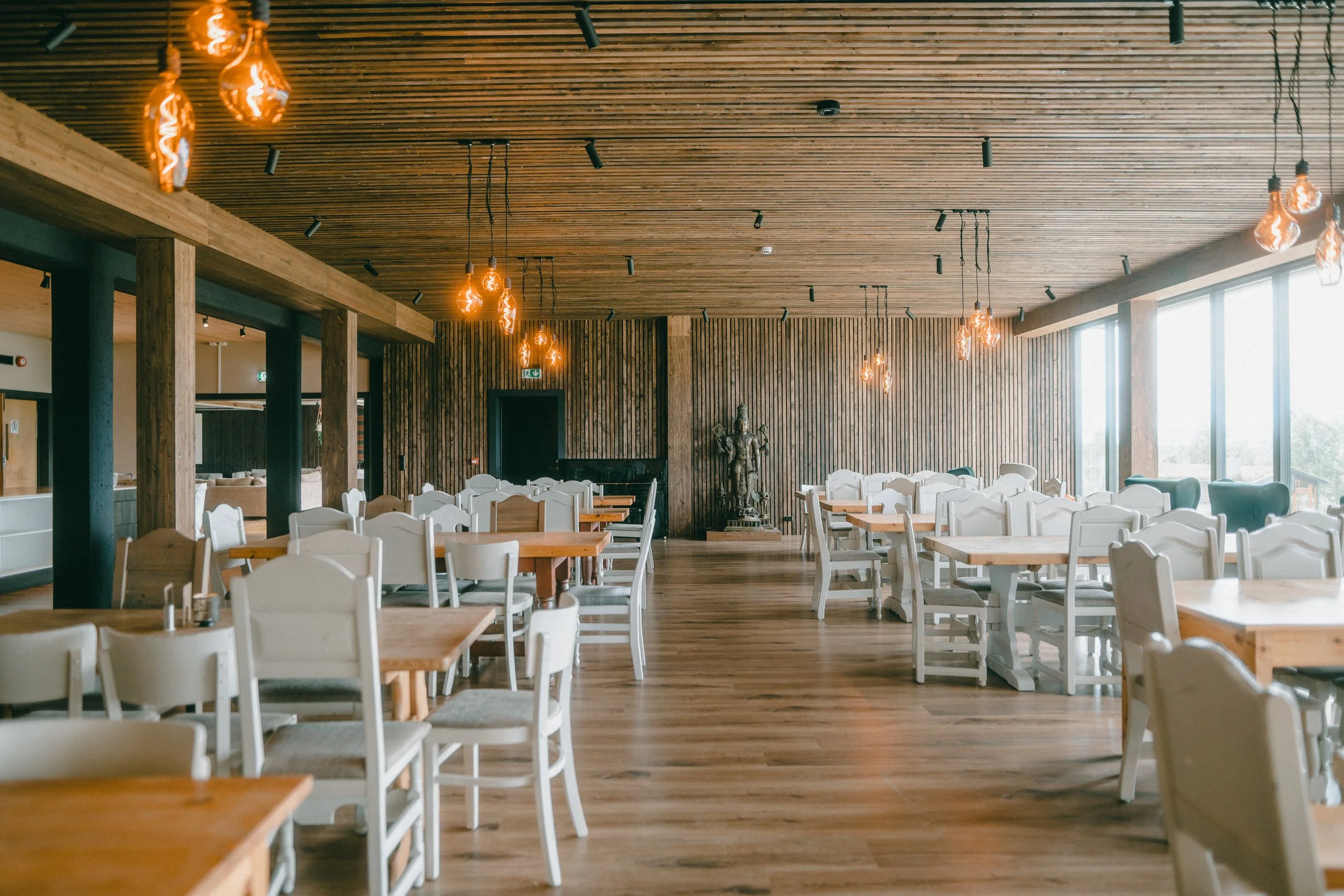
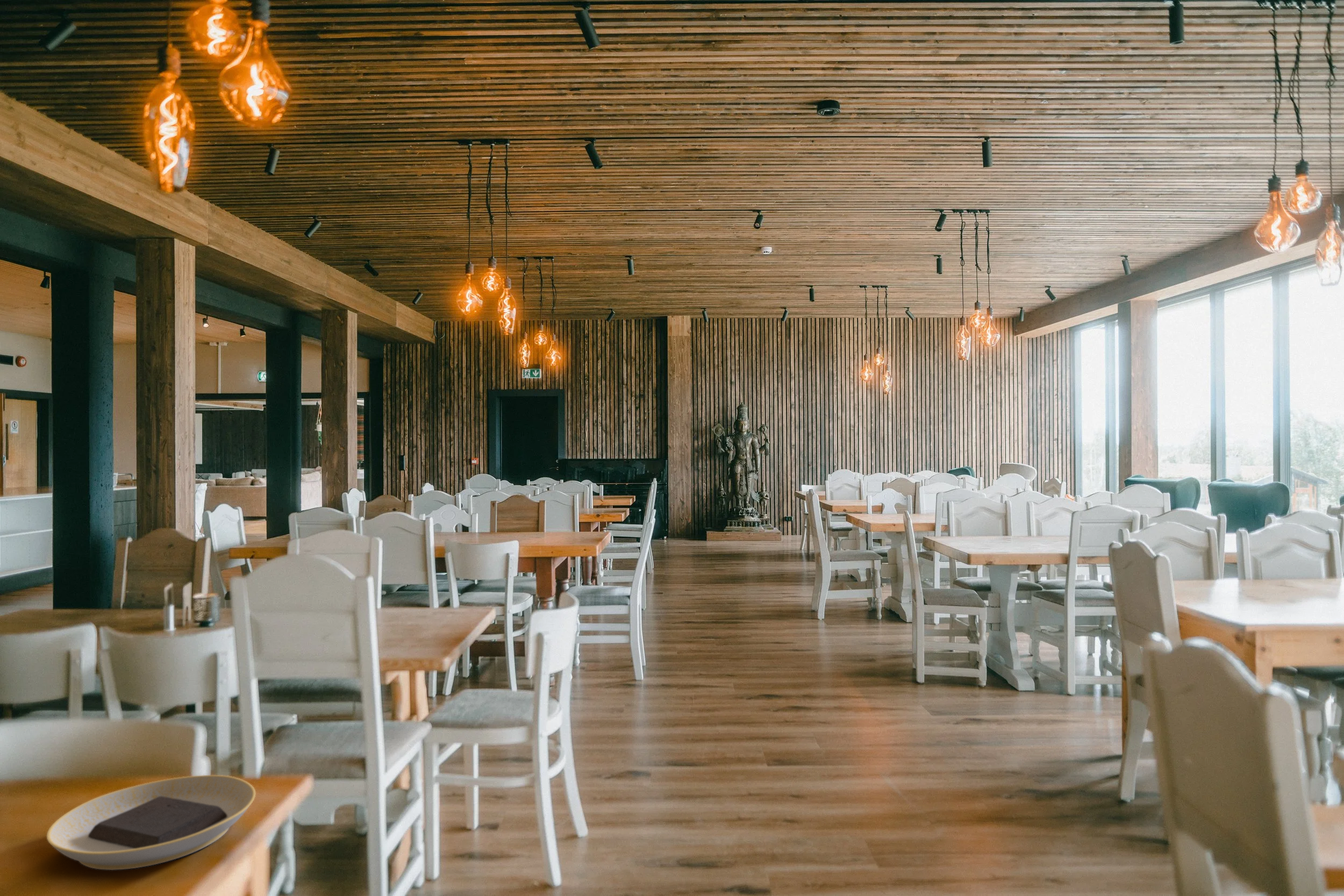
+ plate [46,775,256,871]
